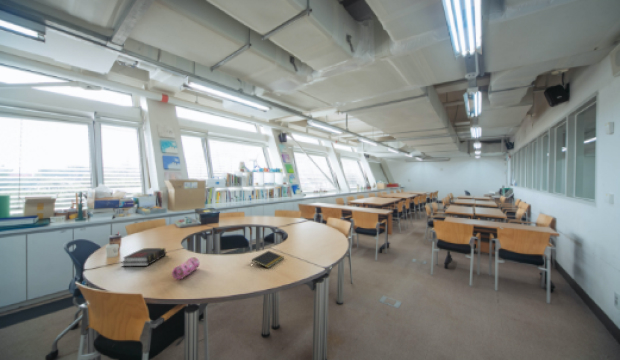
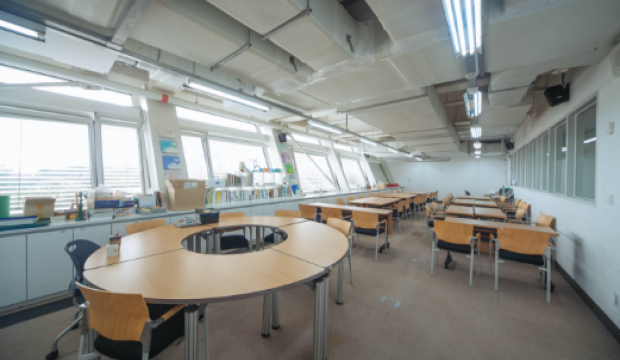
- book [121,247,168,267]
- pencil case [171,256,201,280]
- notepad [251,250,284,269]
